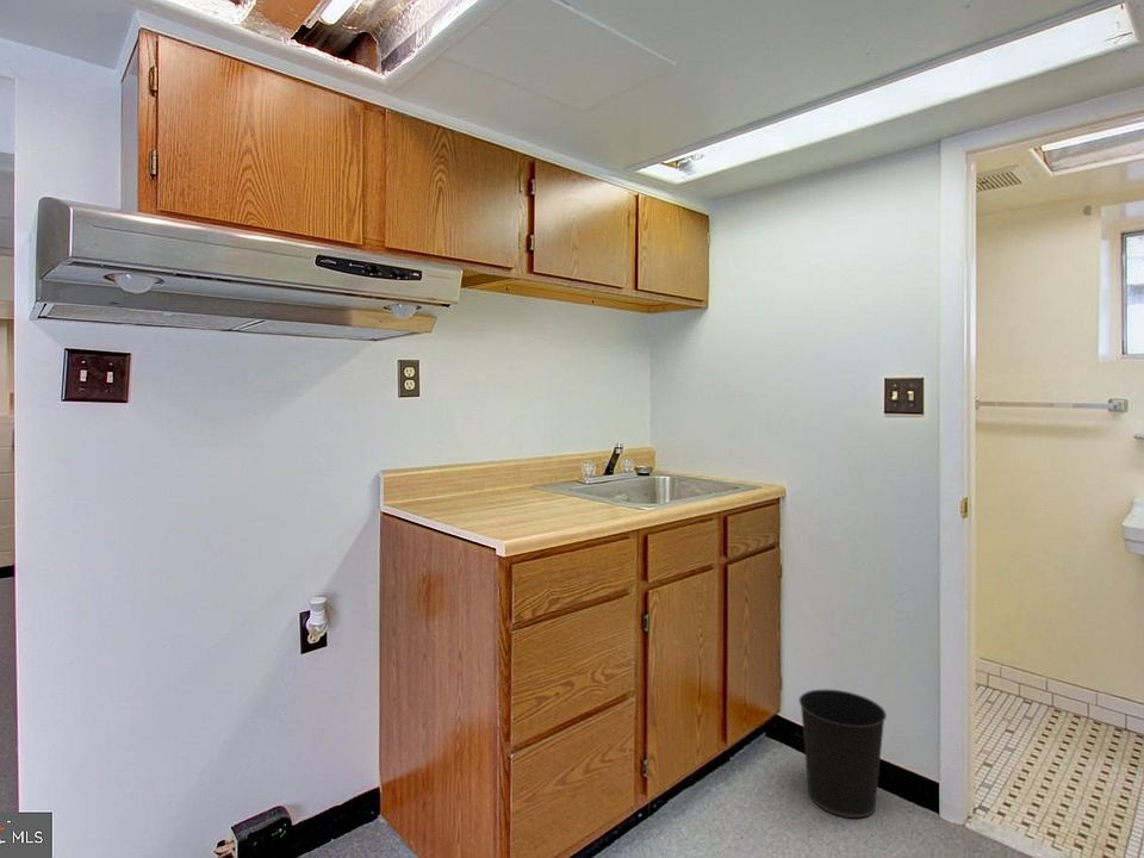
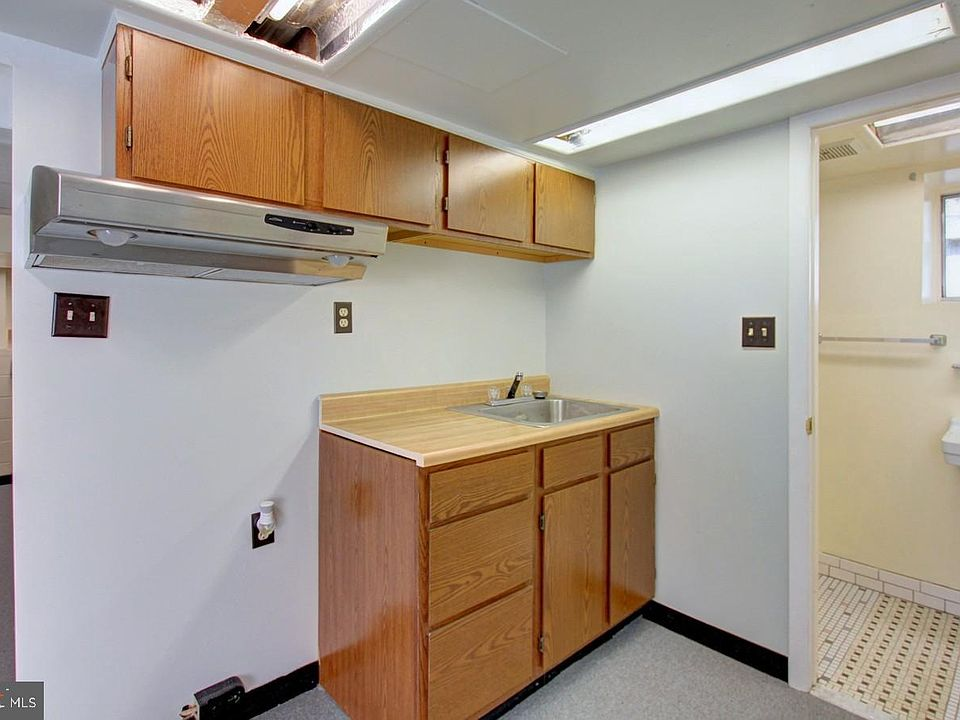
- wastebasket [797,689,888,819]
